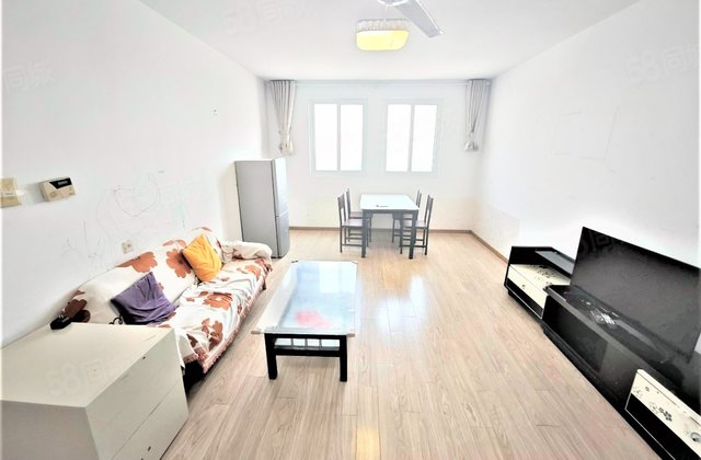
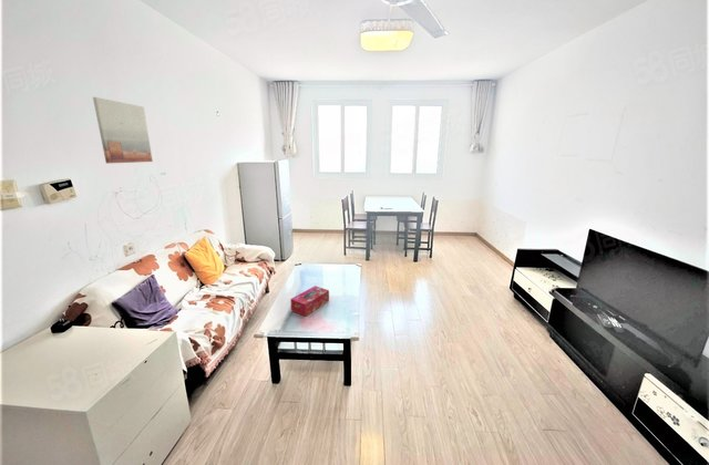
+ wall art [92,96,154,164]
+ tissue box [289,285,330,318]
